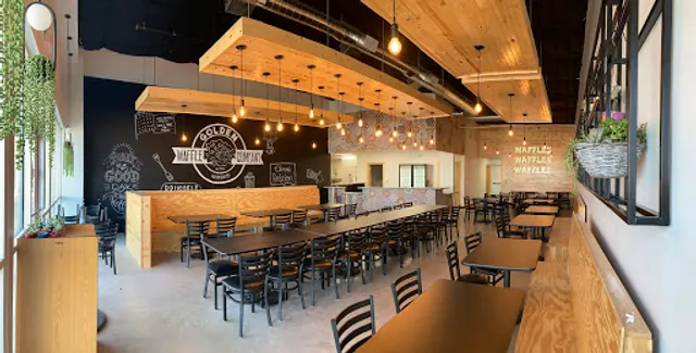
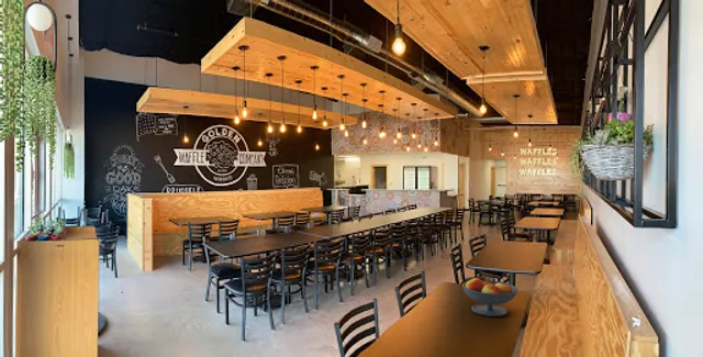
+ fruit bowl [461,277,518,317]
